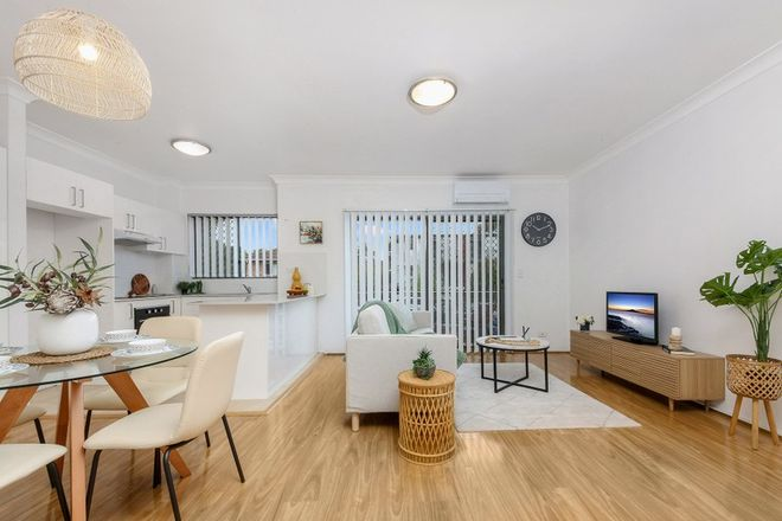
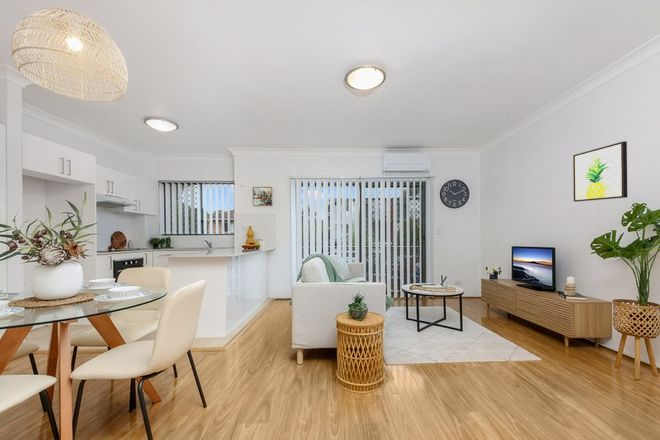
+ wall art [572,140,628,203]
